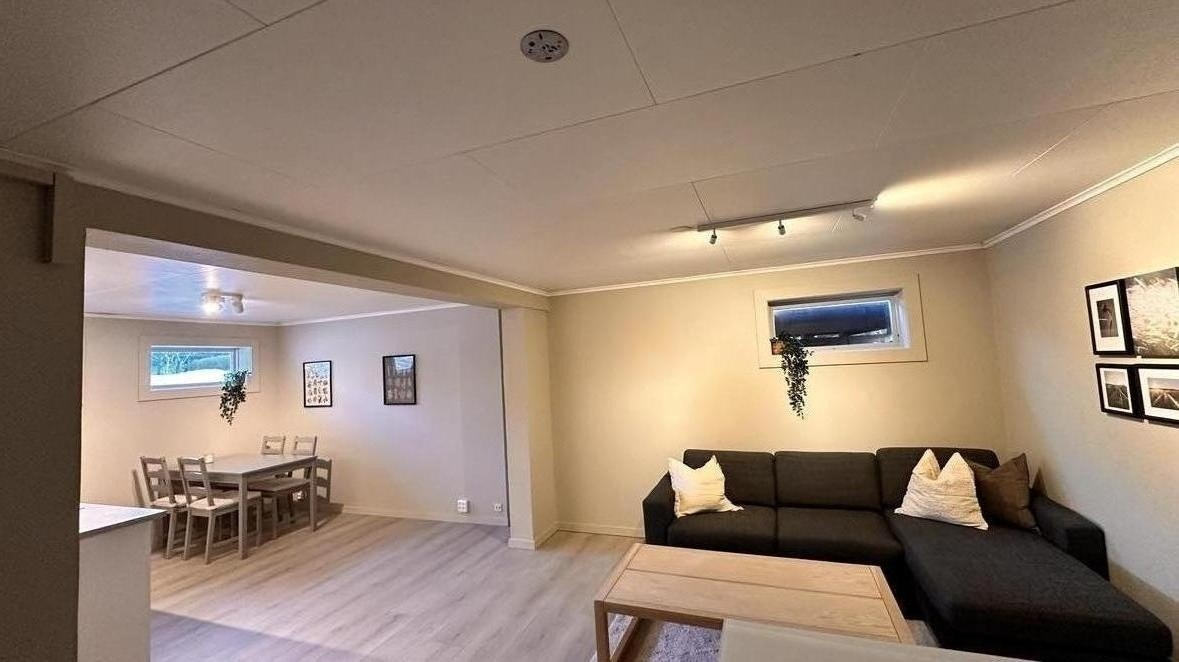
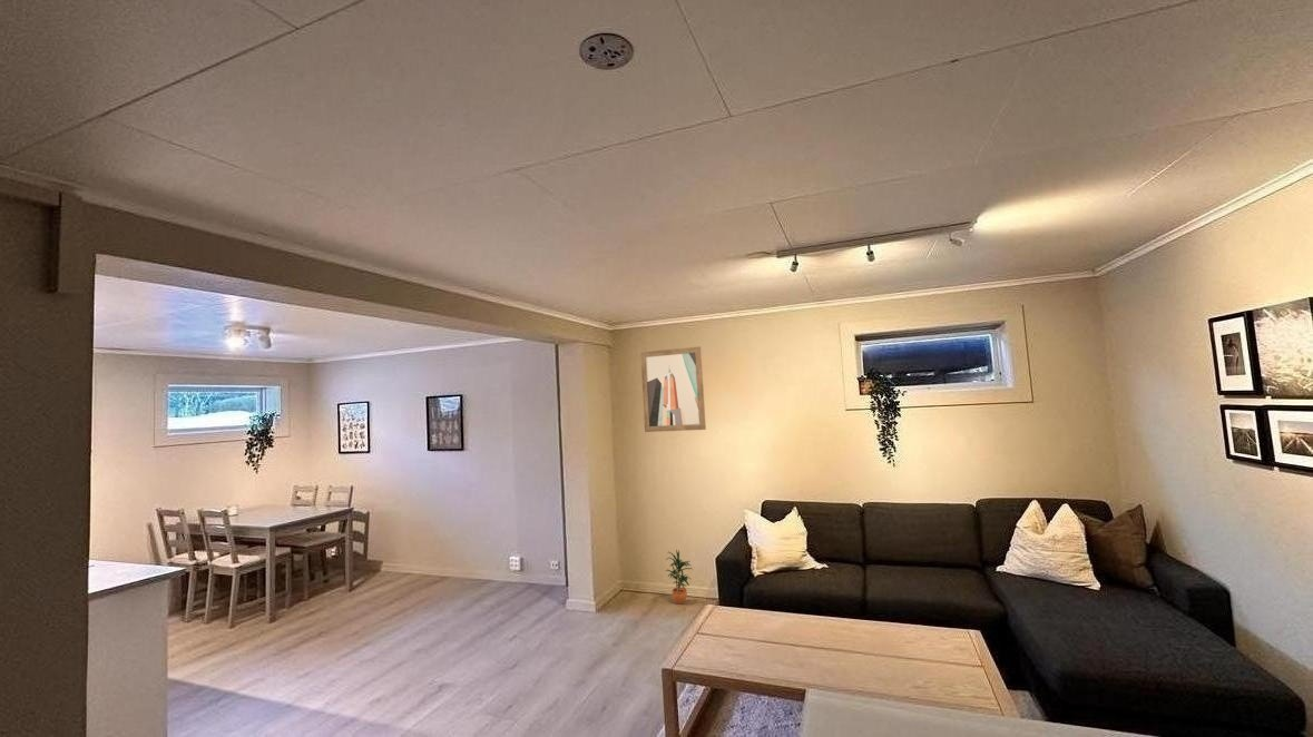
+ wall art [639,345,707,433]
+ potted plant [665,549,693,606]
